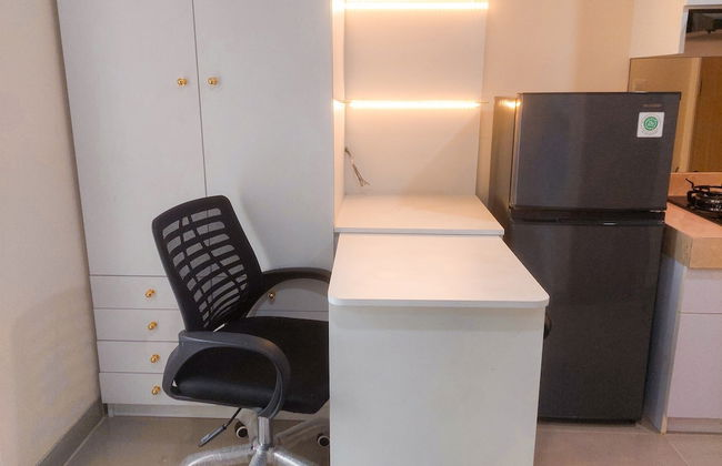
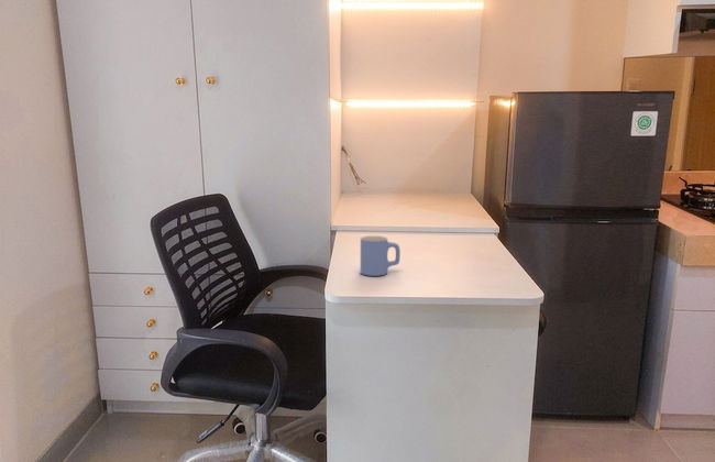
+ mug [360,234,402,277]
